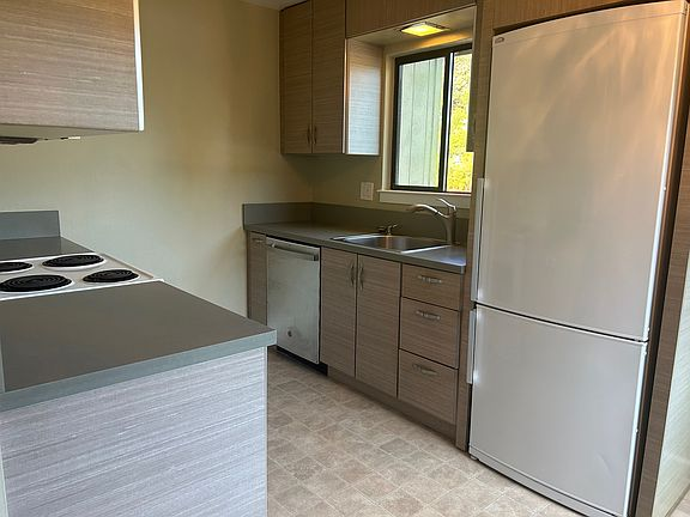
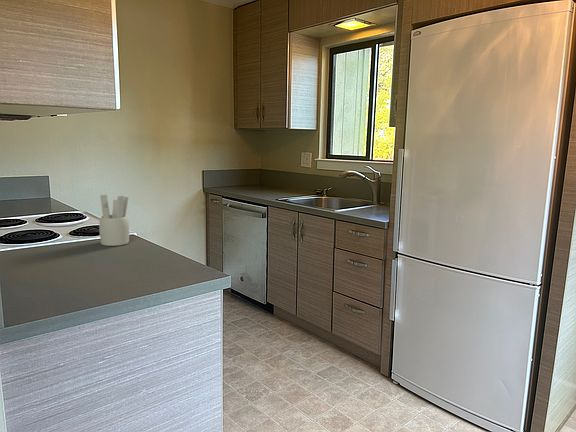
+ utensil holder [98,194,130,247]
